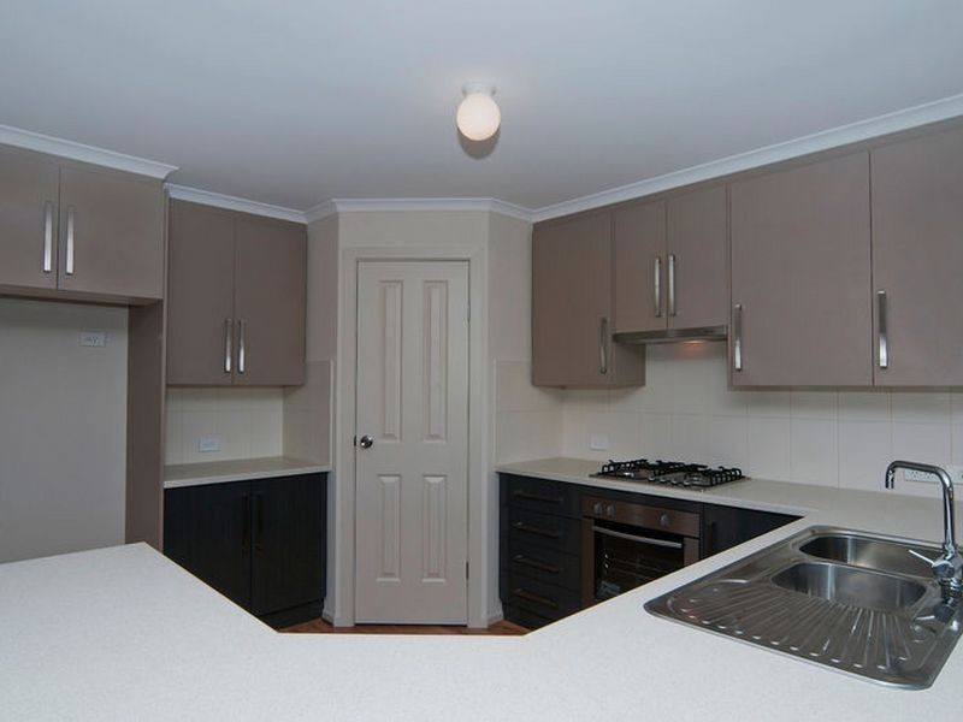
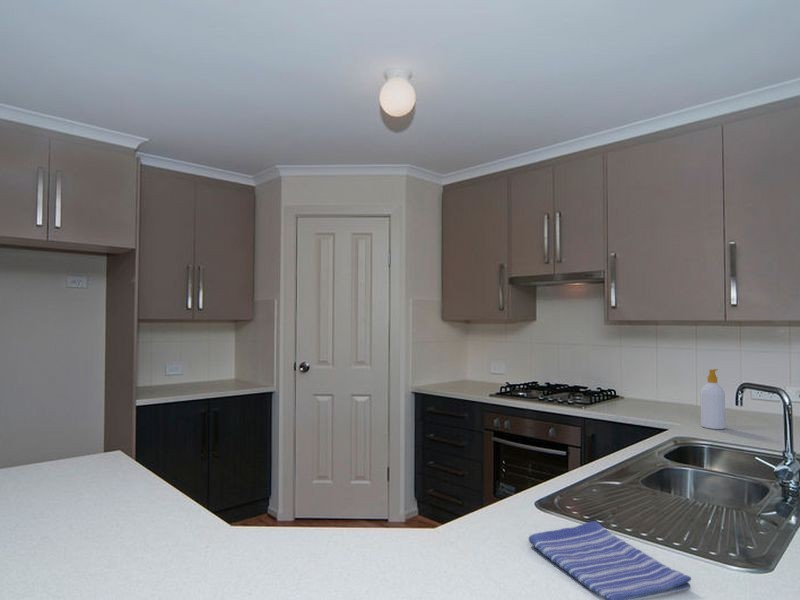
+ soap bottle [700,368,726,430]
+ dish towel [528,520,692,600]
